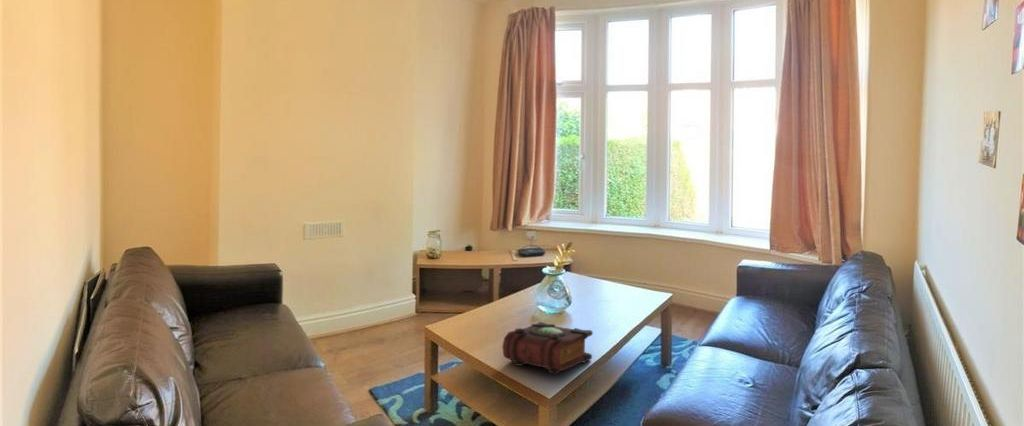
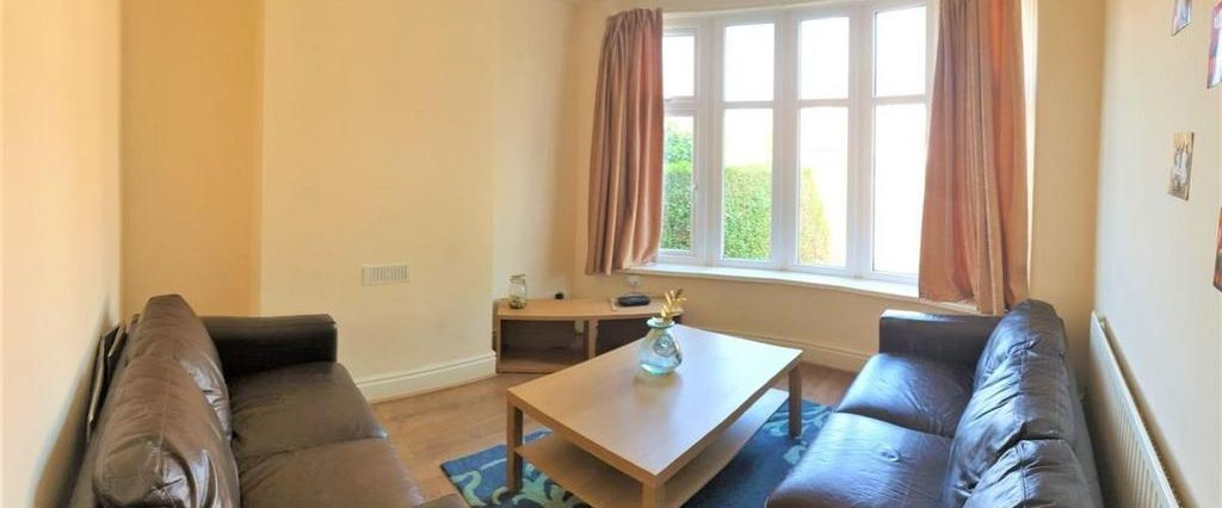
- book [501,321,594,375]
